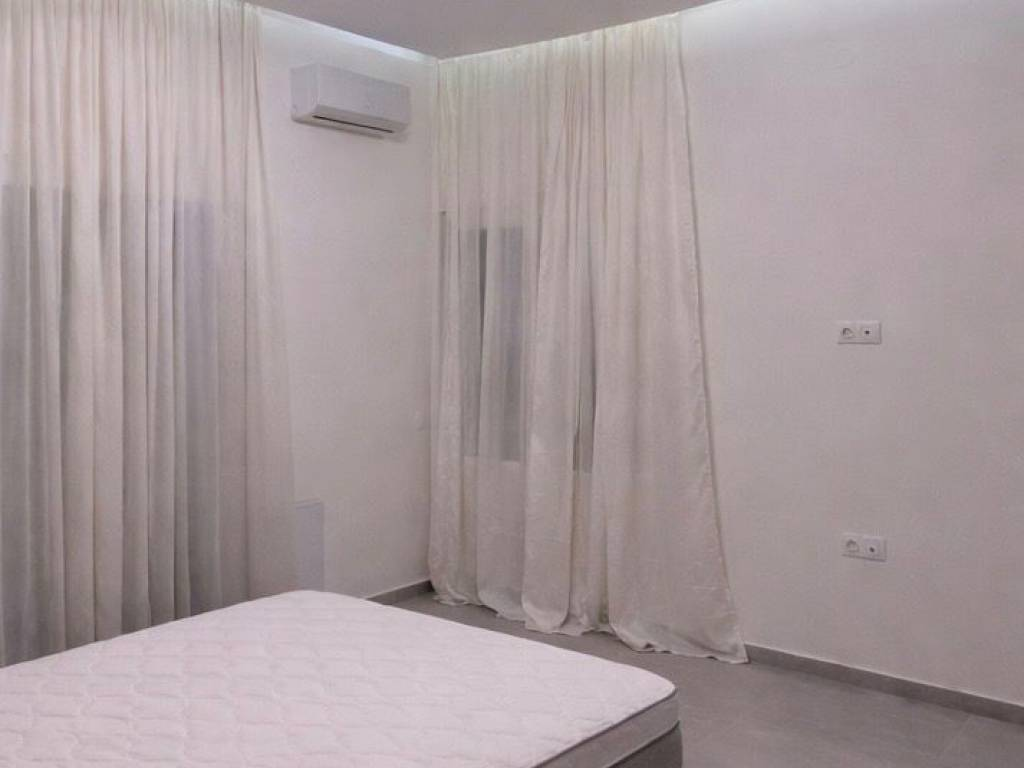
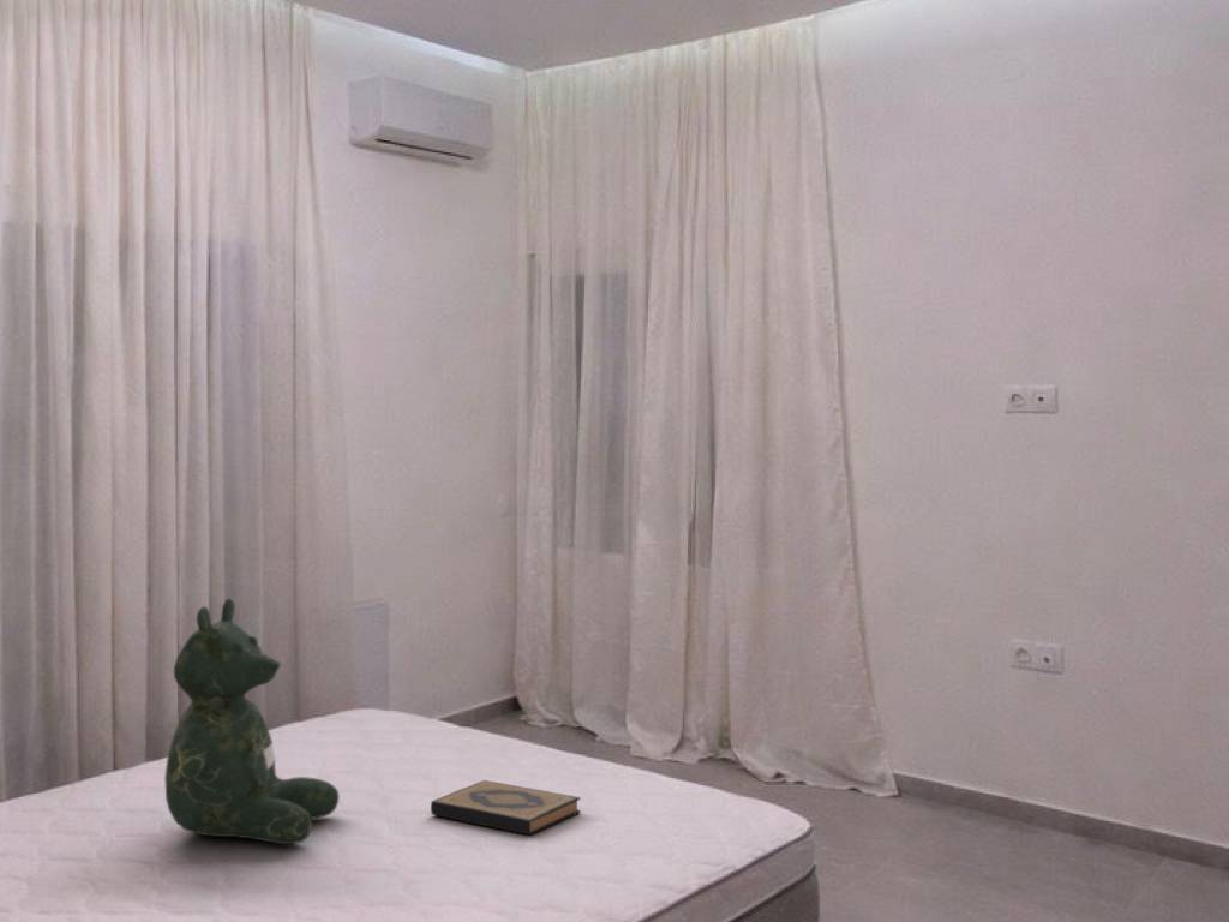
+ hardback book [430,779,582,836]
+ teddy bear [163,598,341,845]
